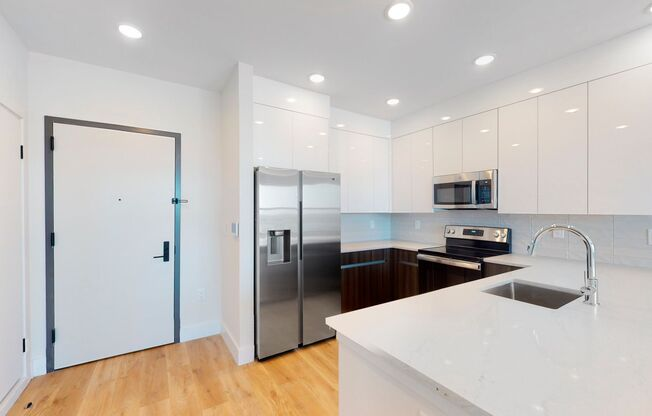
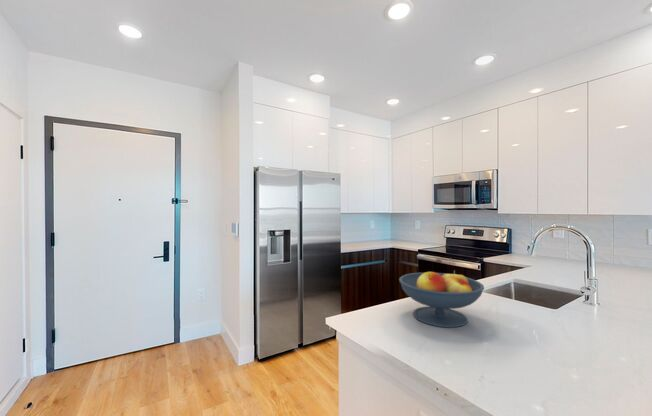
+ fruit bowl [398,270,485,329]
